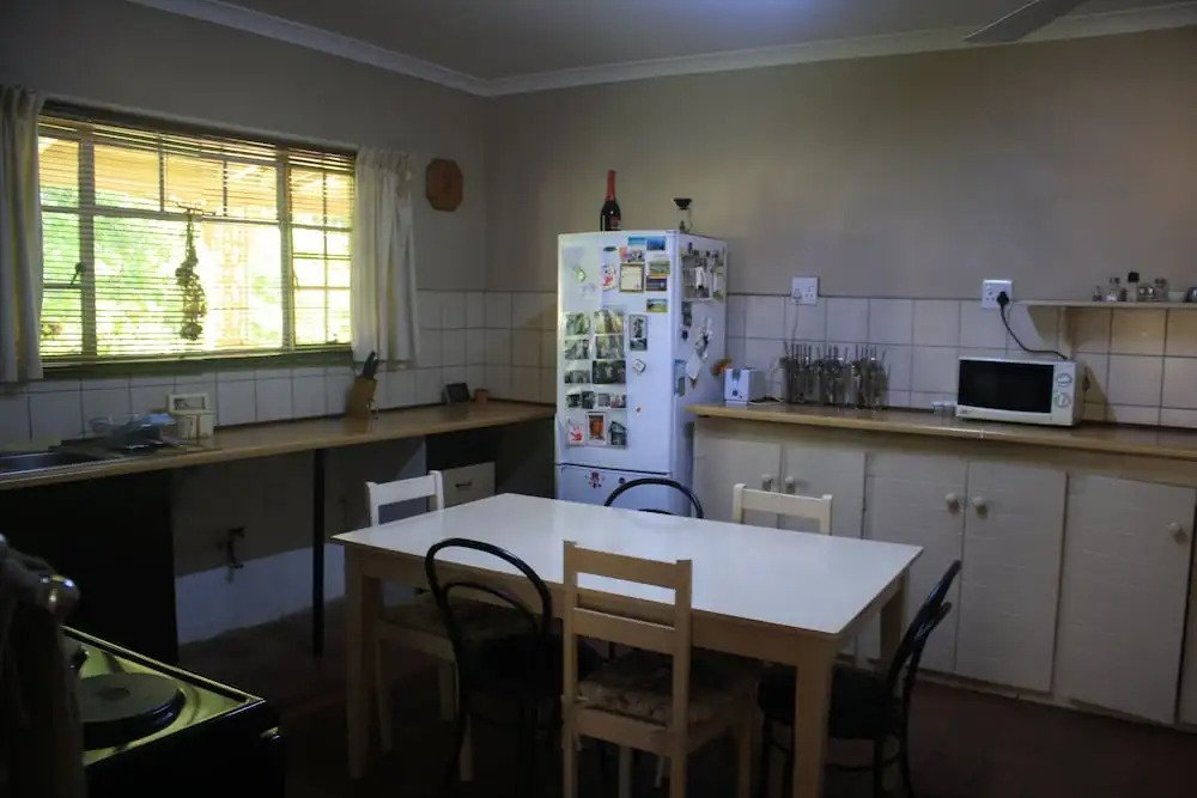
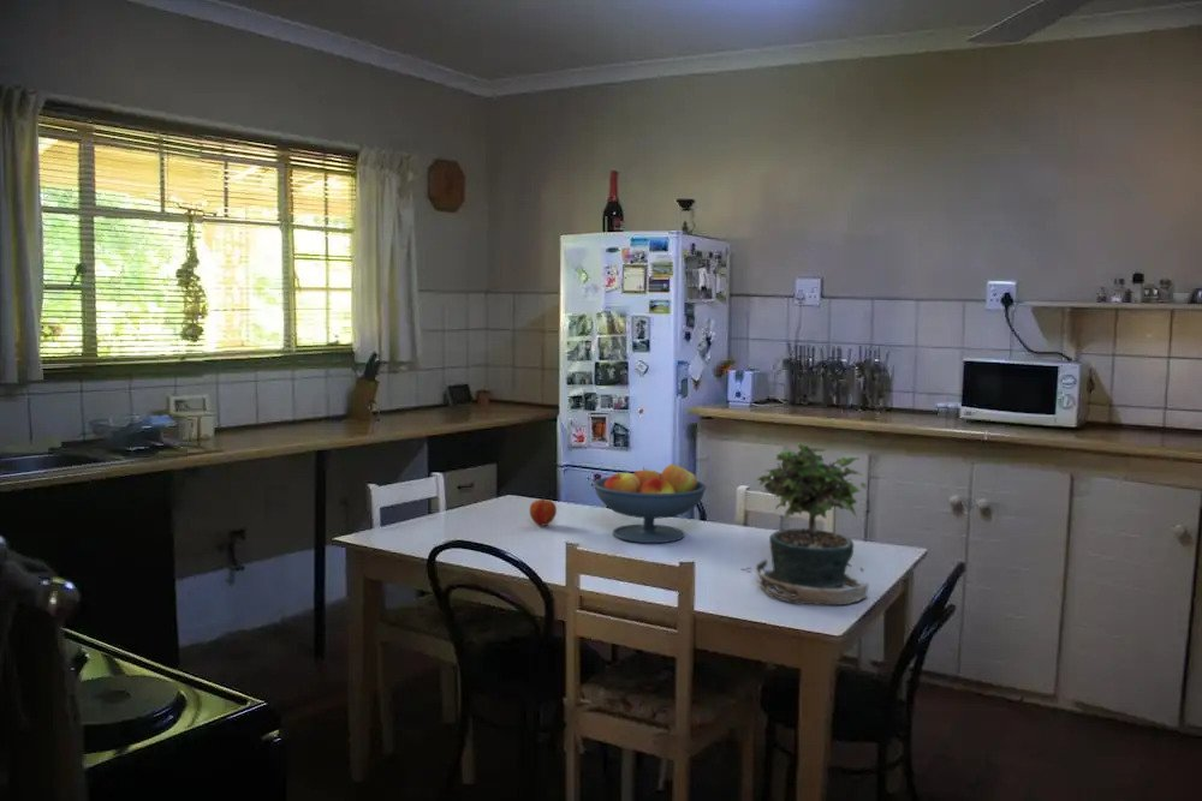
+ potted plant [739,442,869,606]
+ fruit bowl [593,462,707,544]
+ apple [529,497,558,527]
